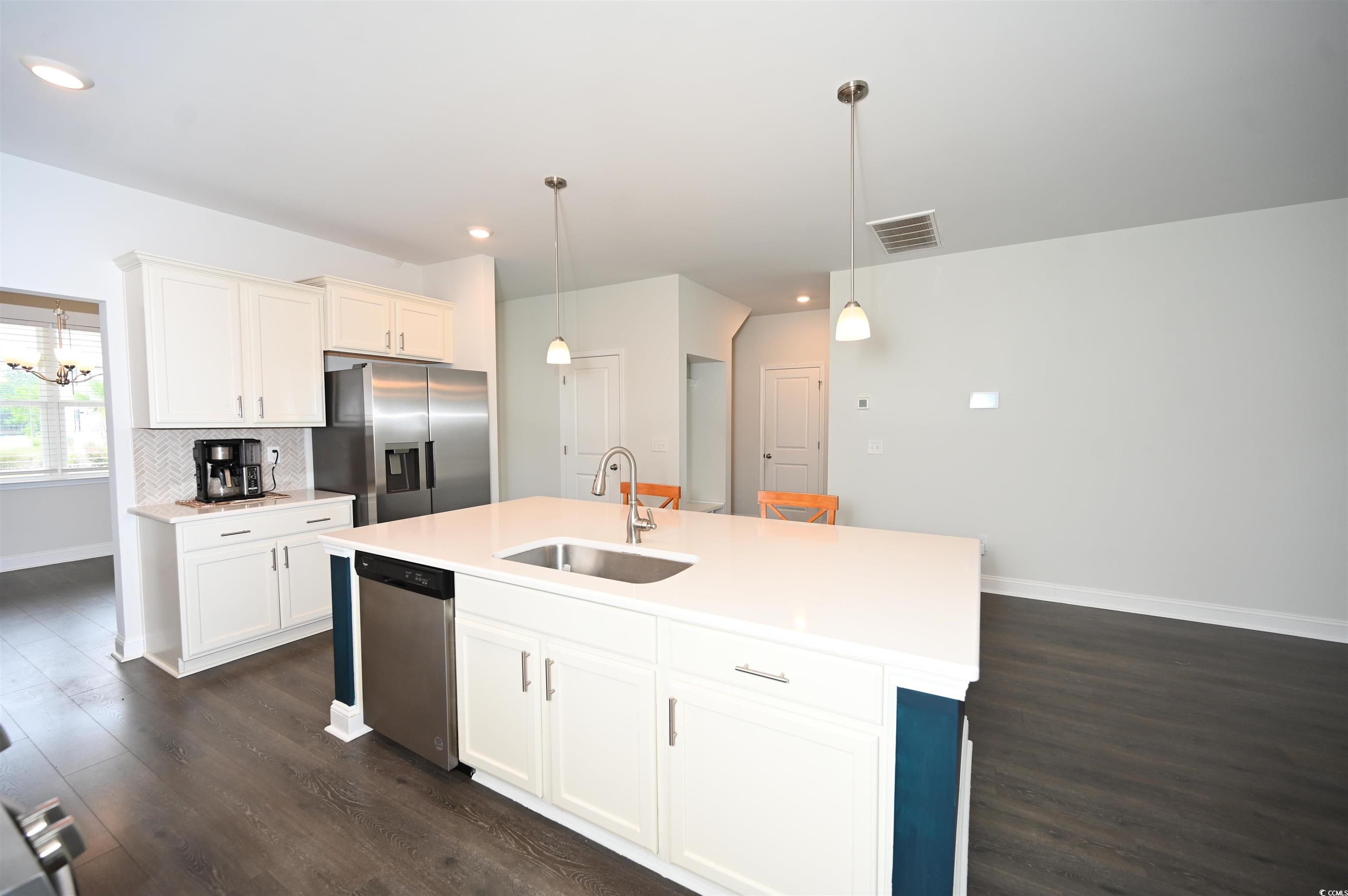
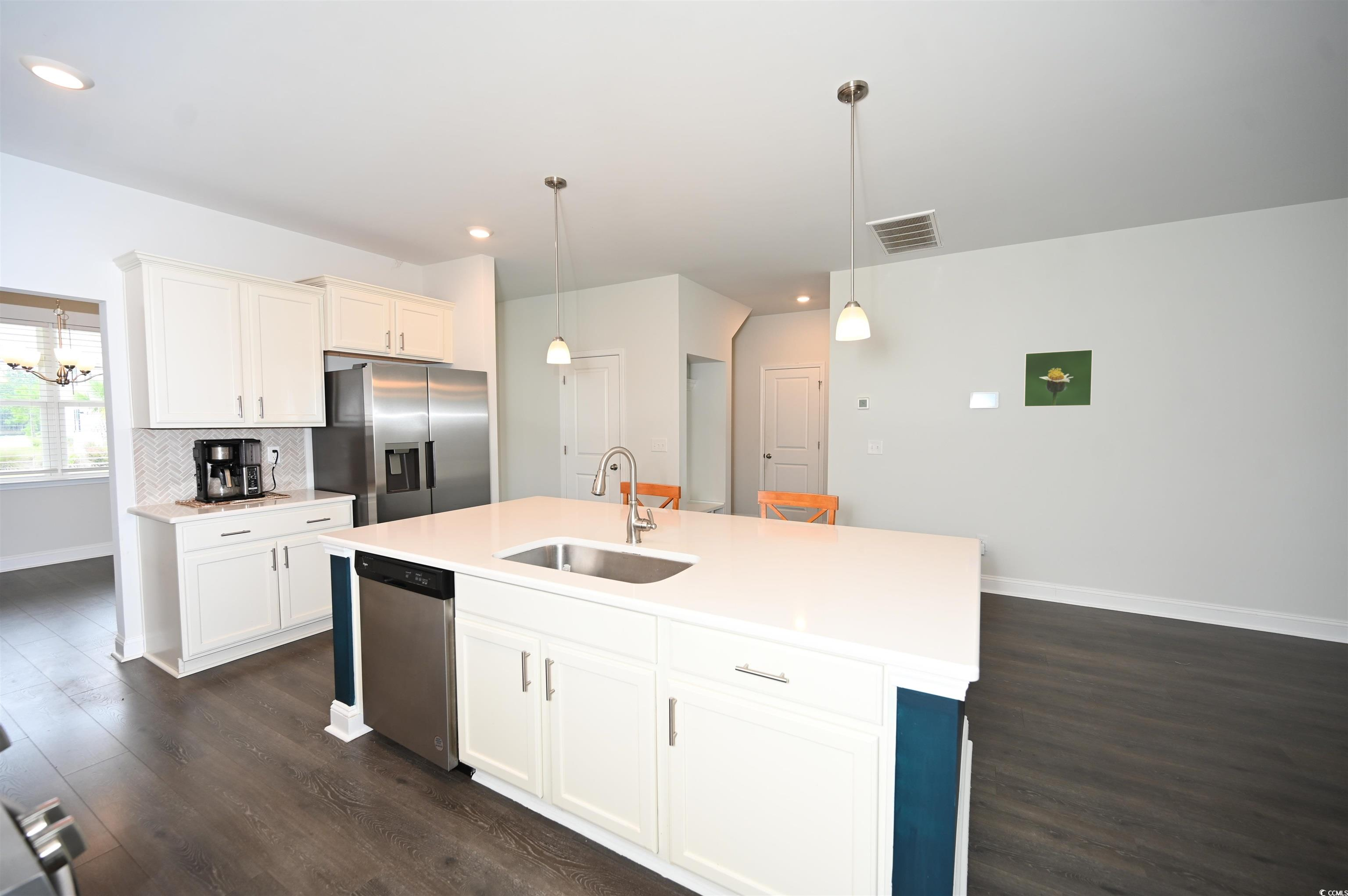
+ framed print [1023,349,1093,407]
